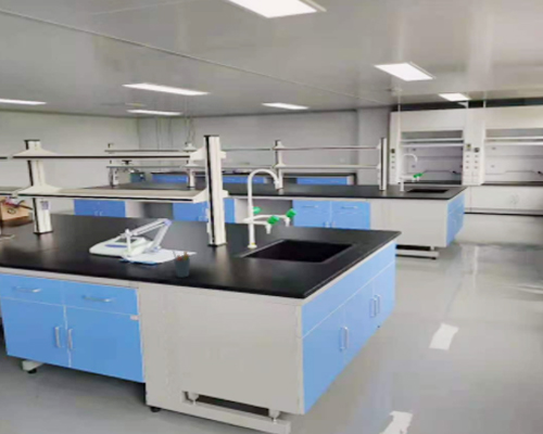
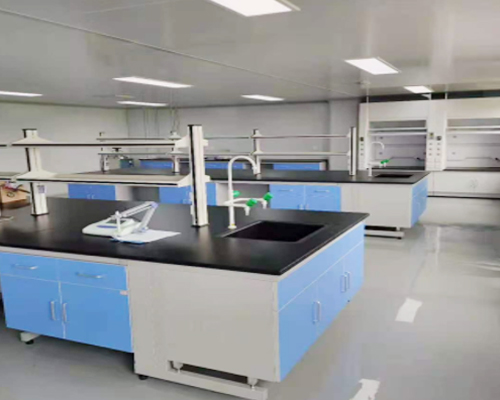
- pen holder [172,250,191,279]
